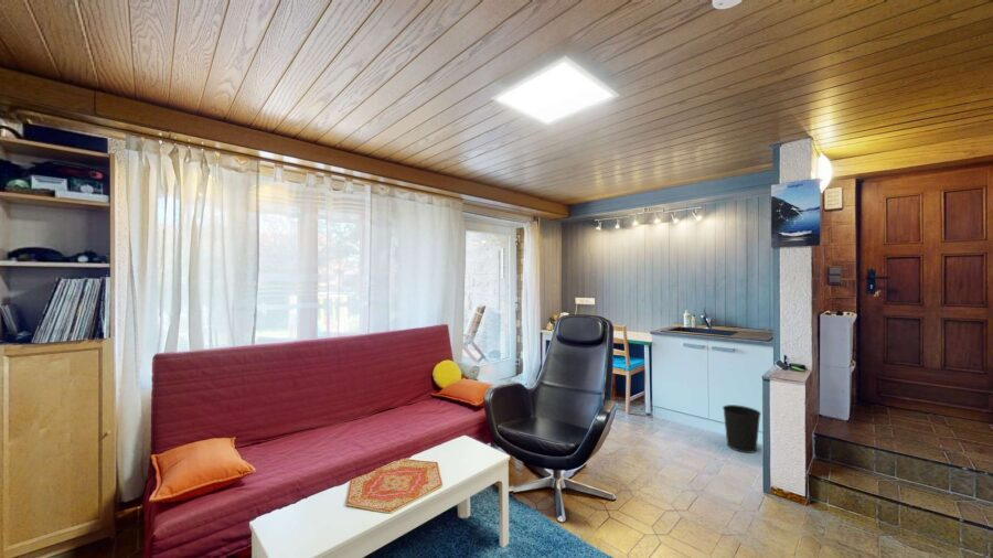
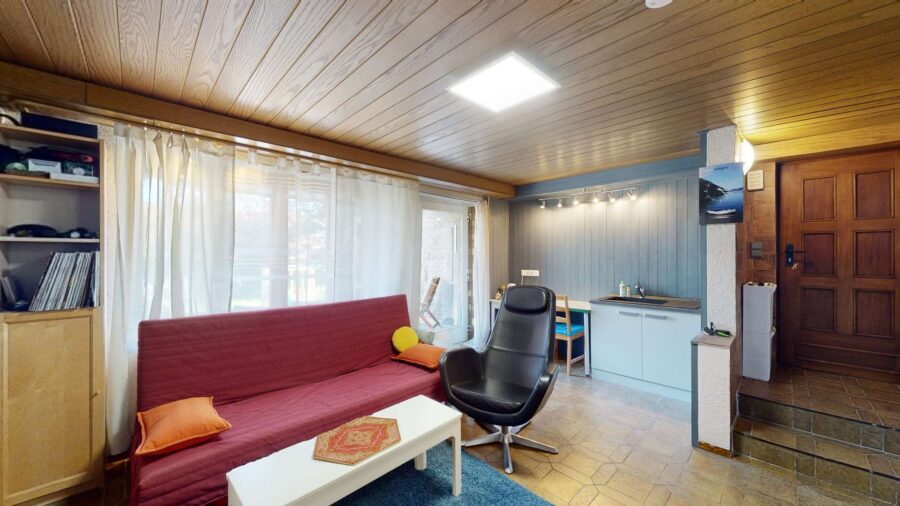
- wastebasket [722,404,762,454]
